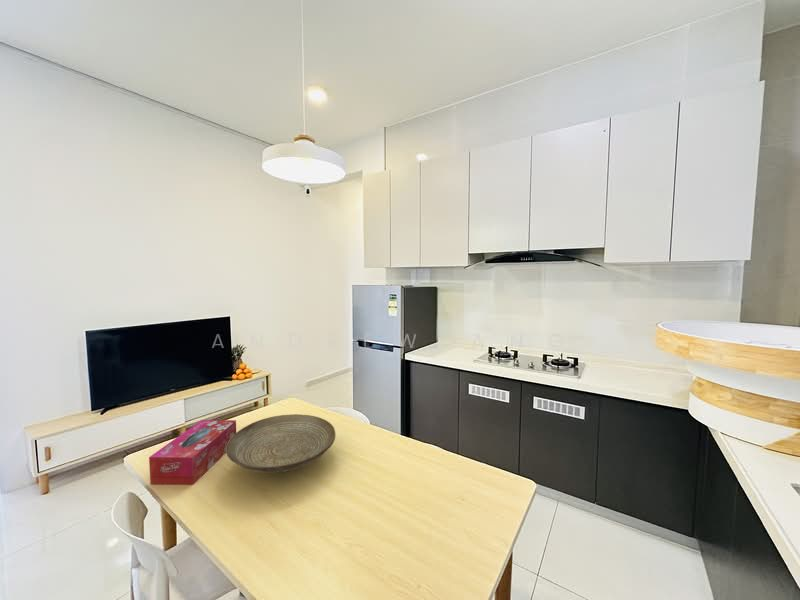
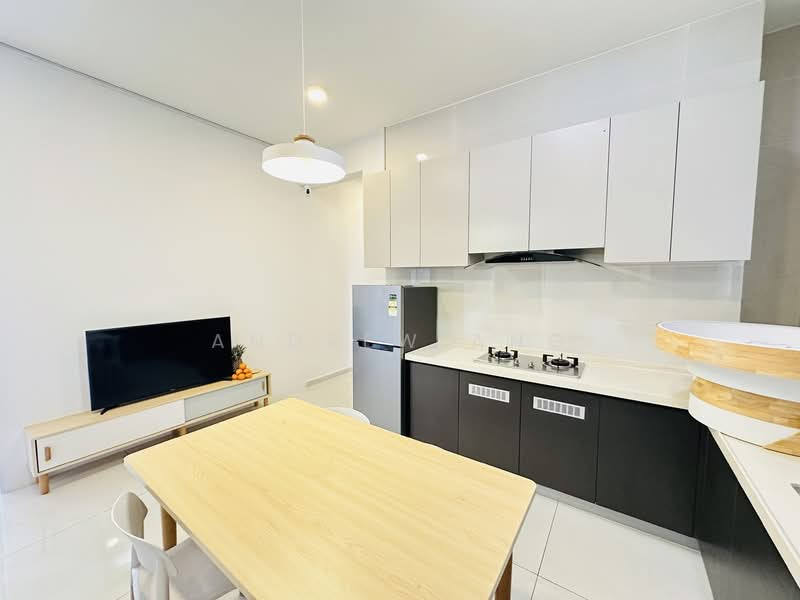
- decorative bowl [225,413,336,474]
- tissue box [148,419,237,486]
